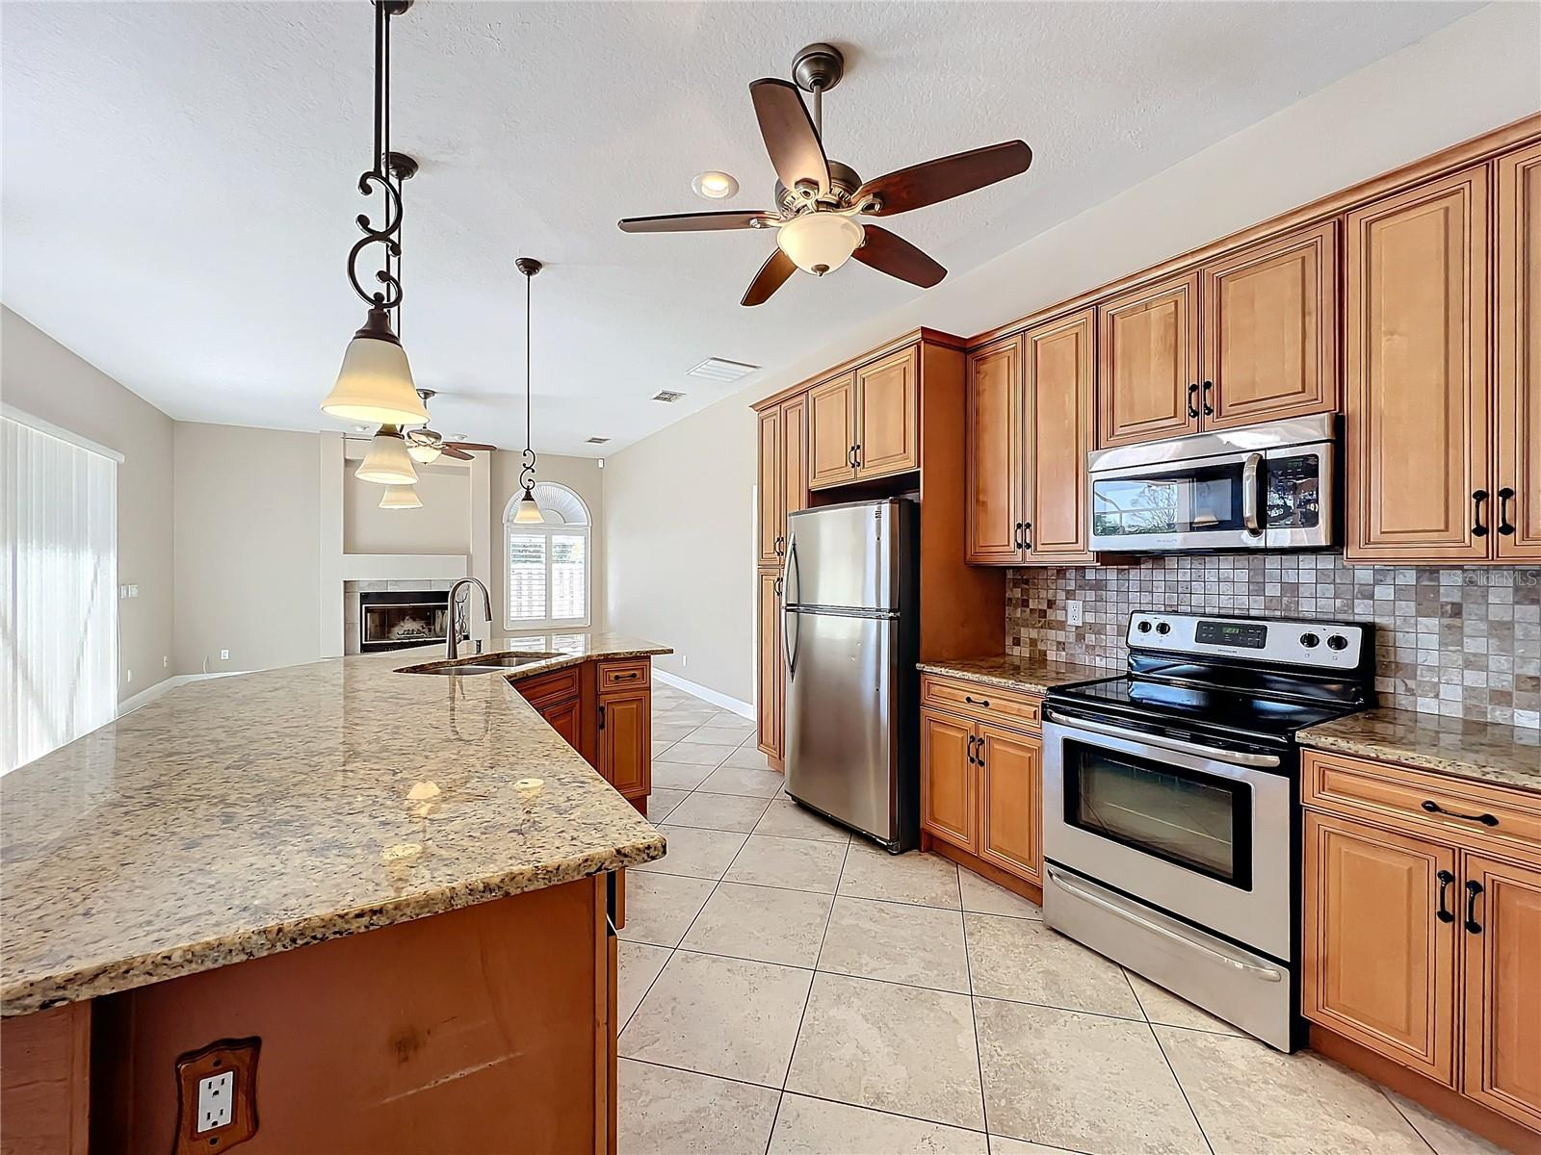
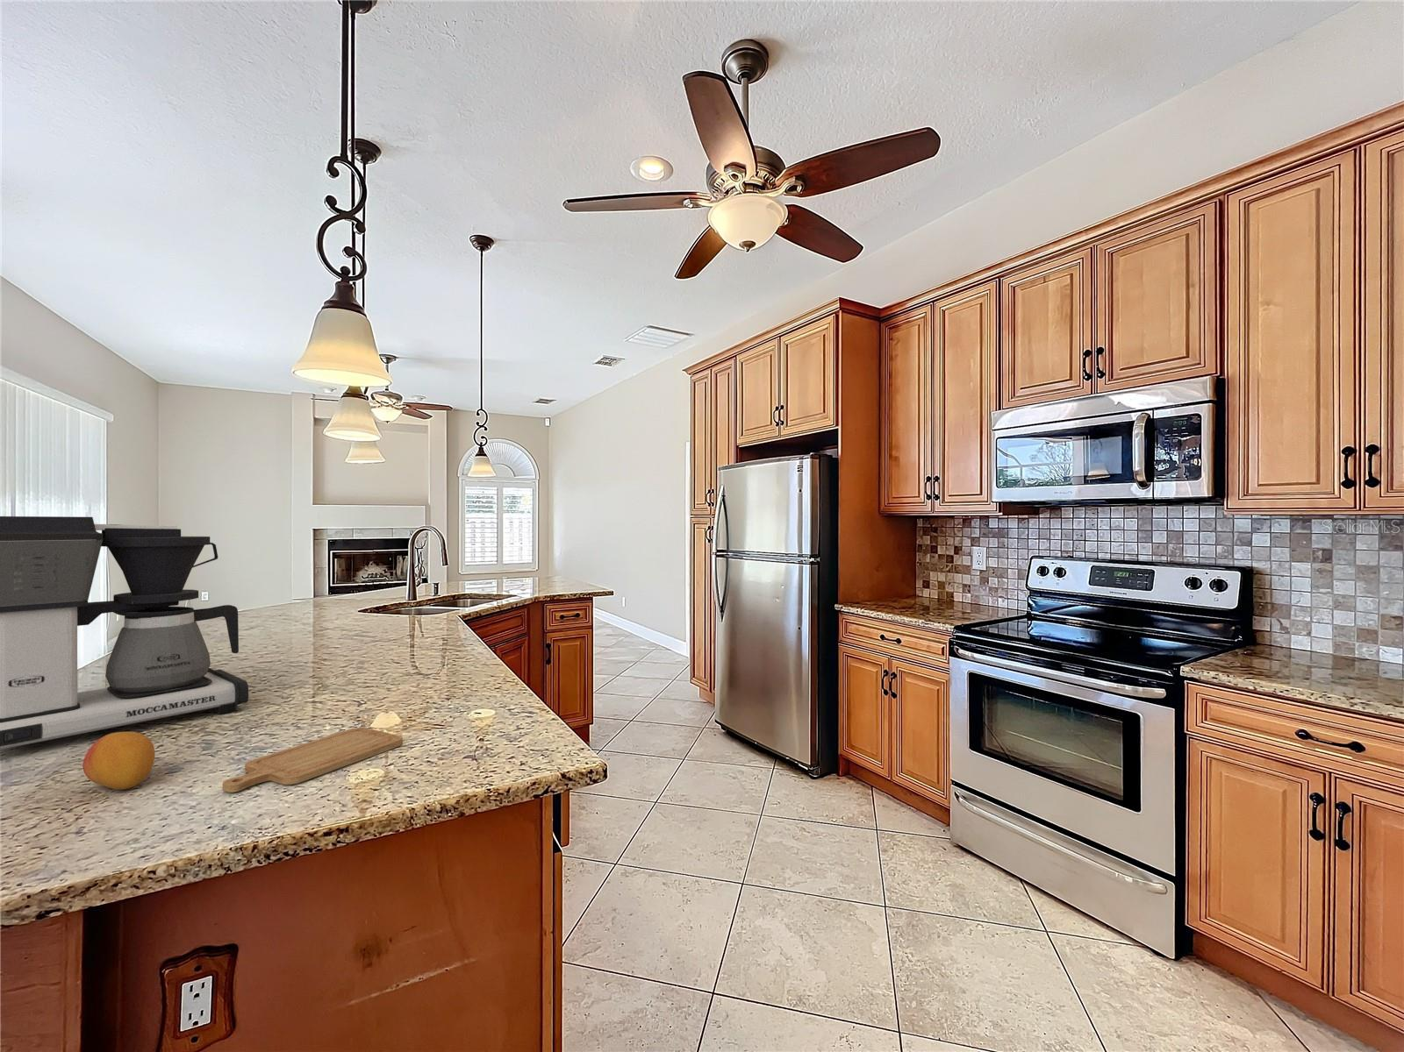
+ coffee maker [0,515,249,750]
+ fruit [82,732,156,791]
+ chopping board [222,727,404,793]
